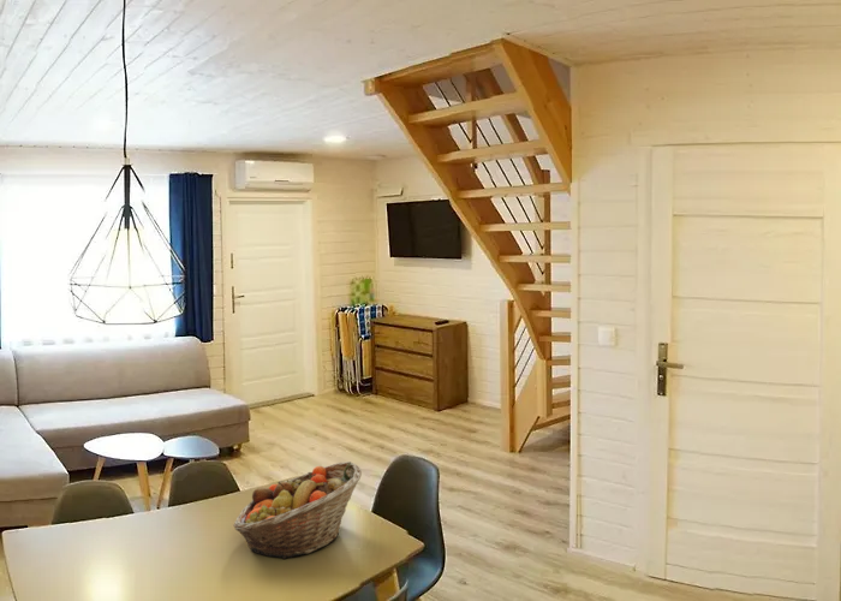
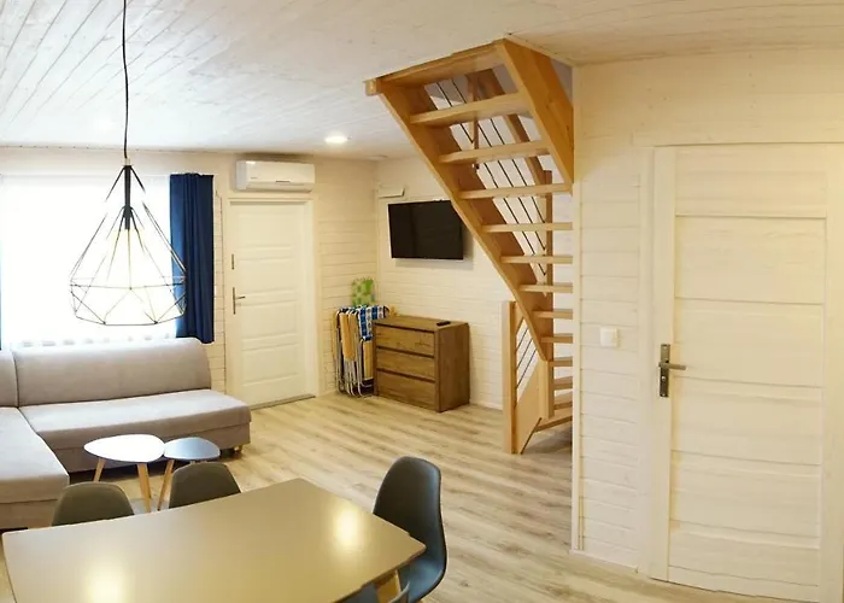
- fruit basket [232,460,363,560]
